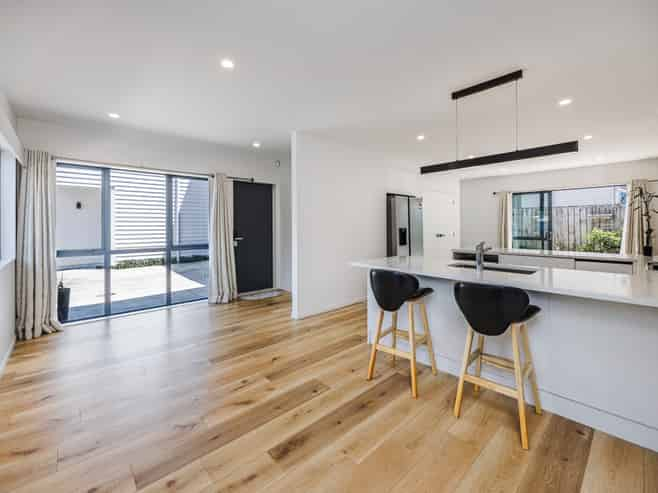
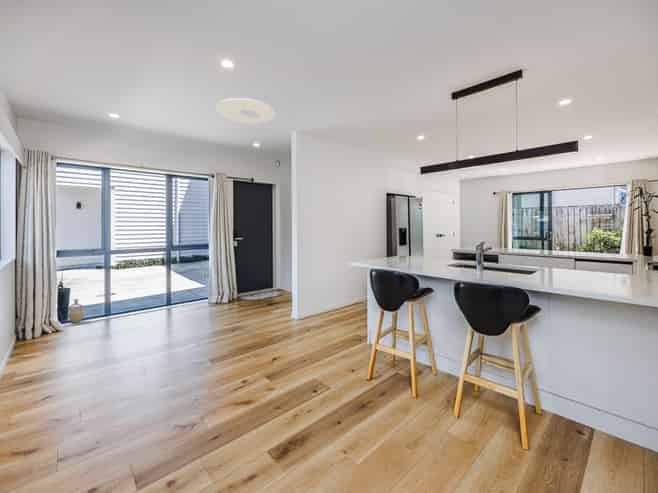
+ ceiling light [215,97,276,124]
+ vase [67,298,85,323]
